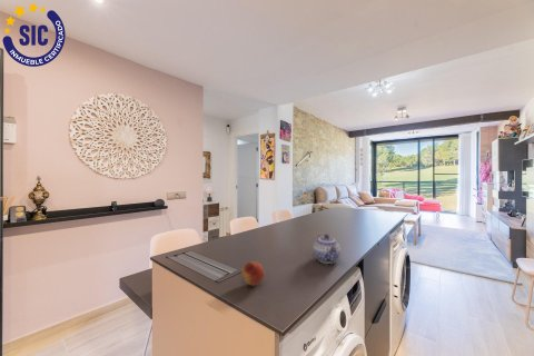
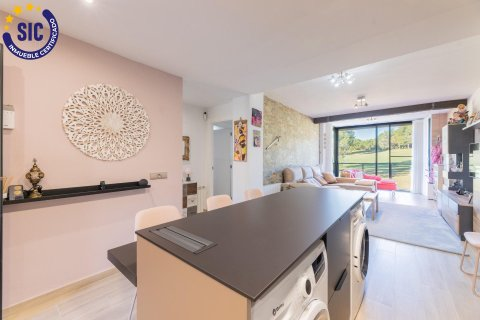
- teapot [313,234,342,265]
- fruit [240,260,266,287]
